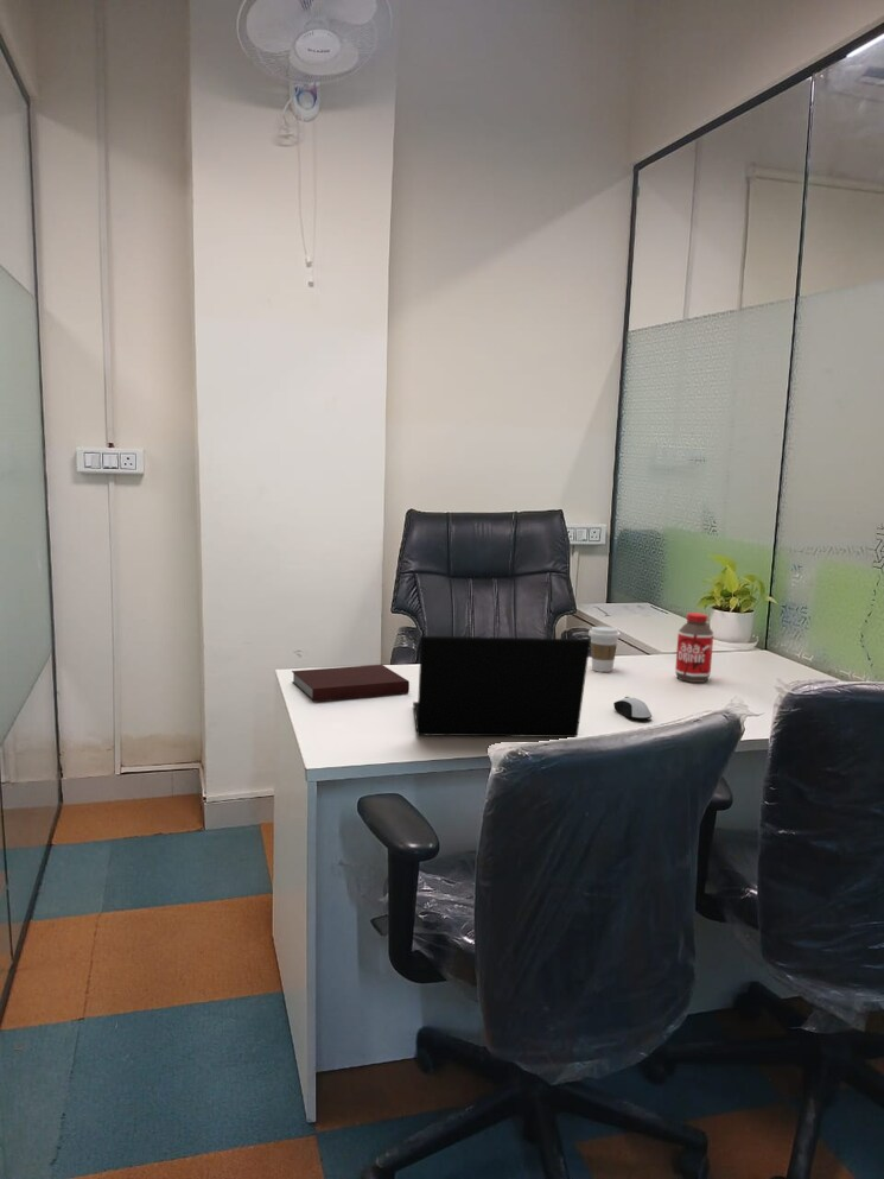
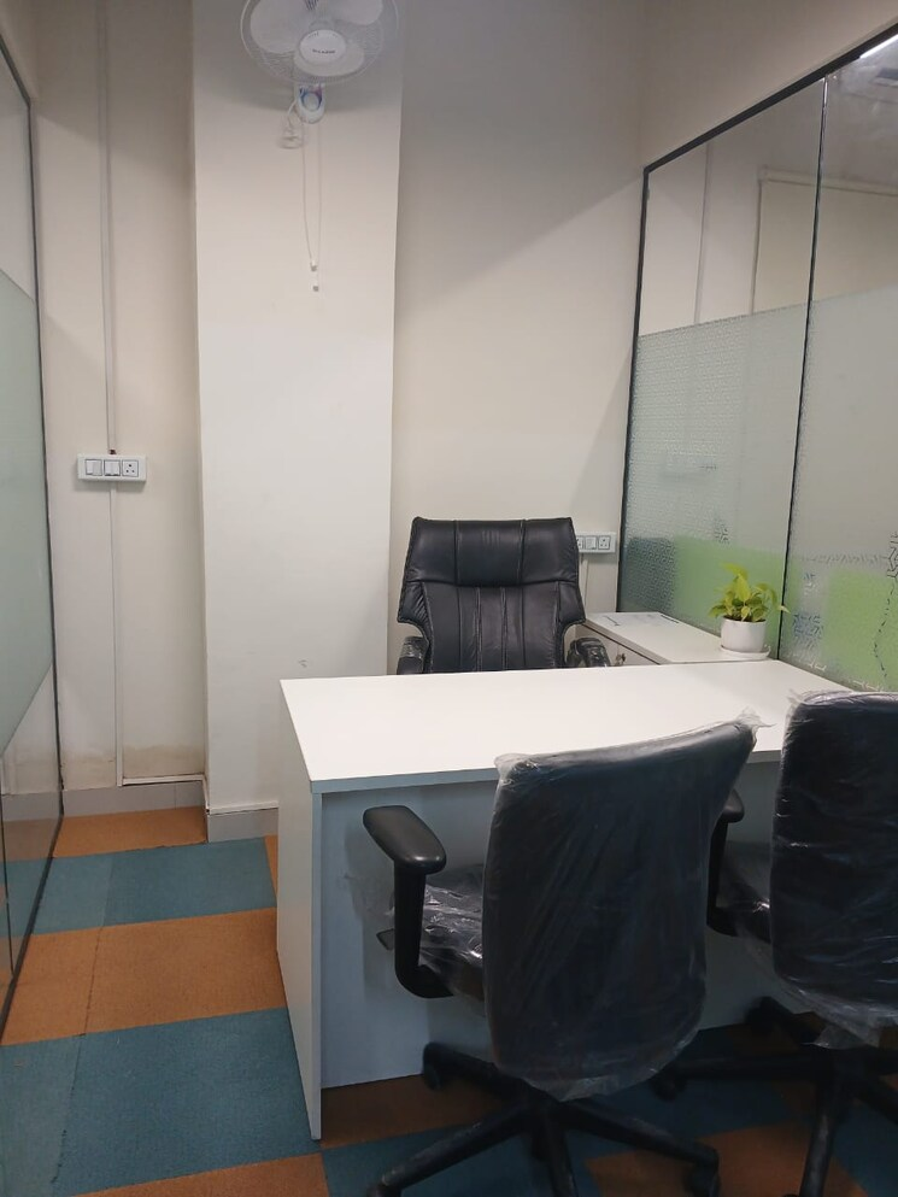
- notebook [291,664,411,703]
- coffee cup [587,626,622,673]
- bottle [674,611,714,684]
- laptop [412,634,591,739]
- computer mouse [612,696,653,722]
